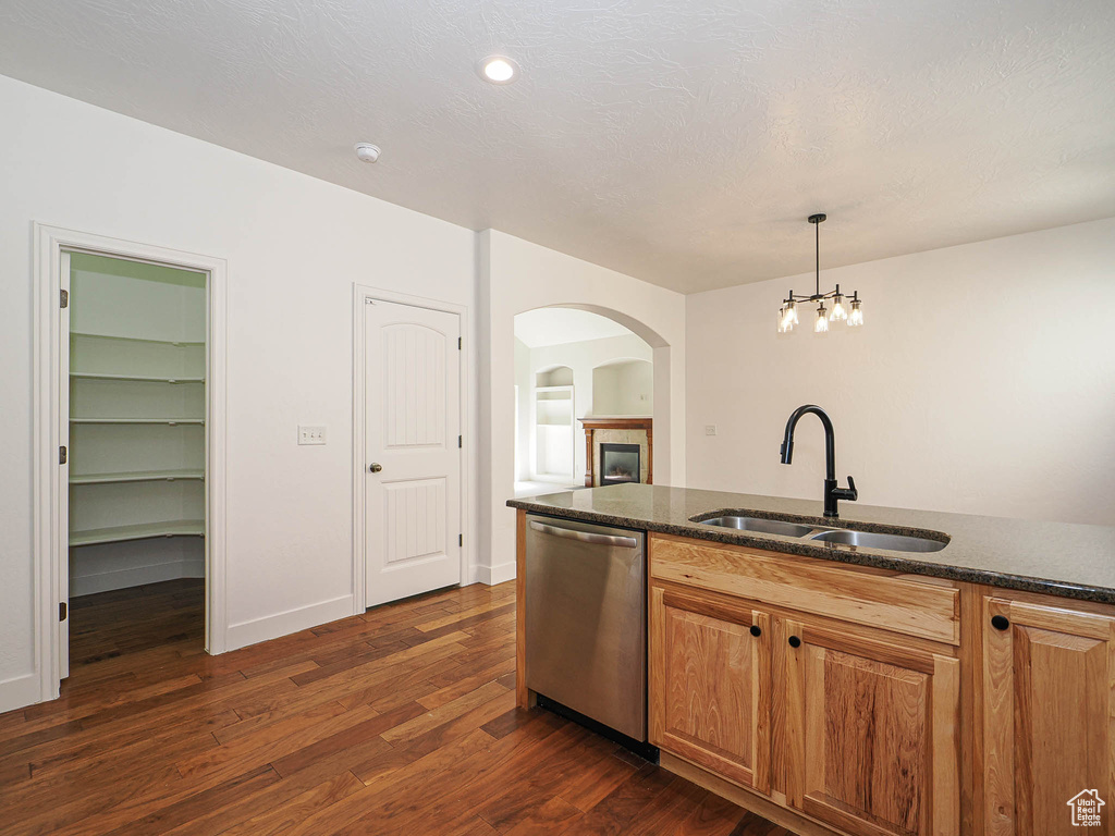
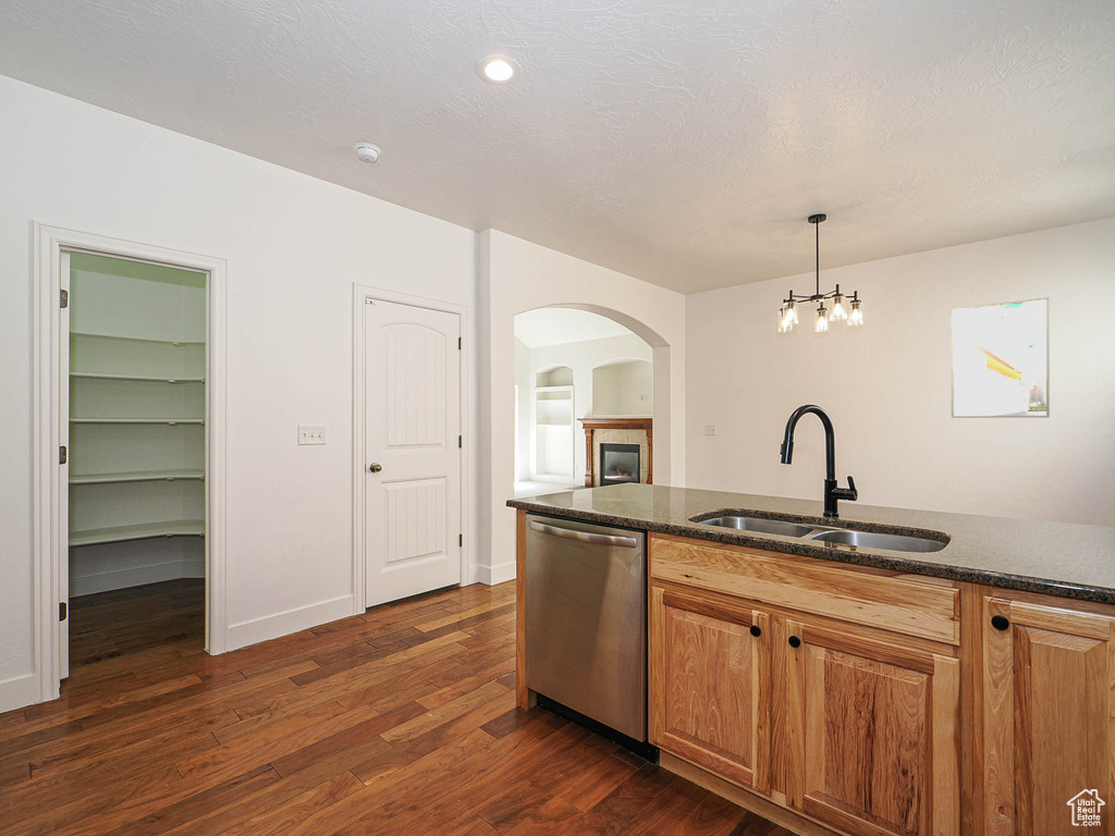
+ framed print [951,296,1051,419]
